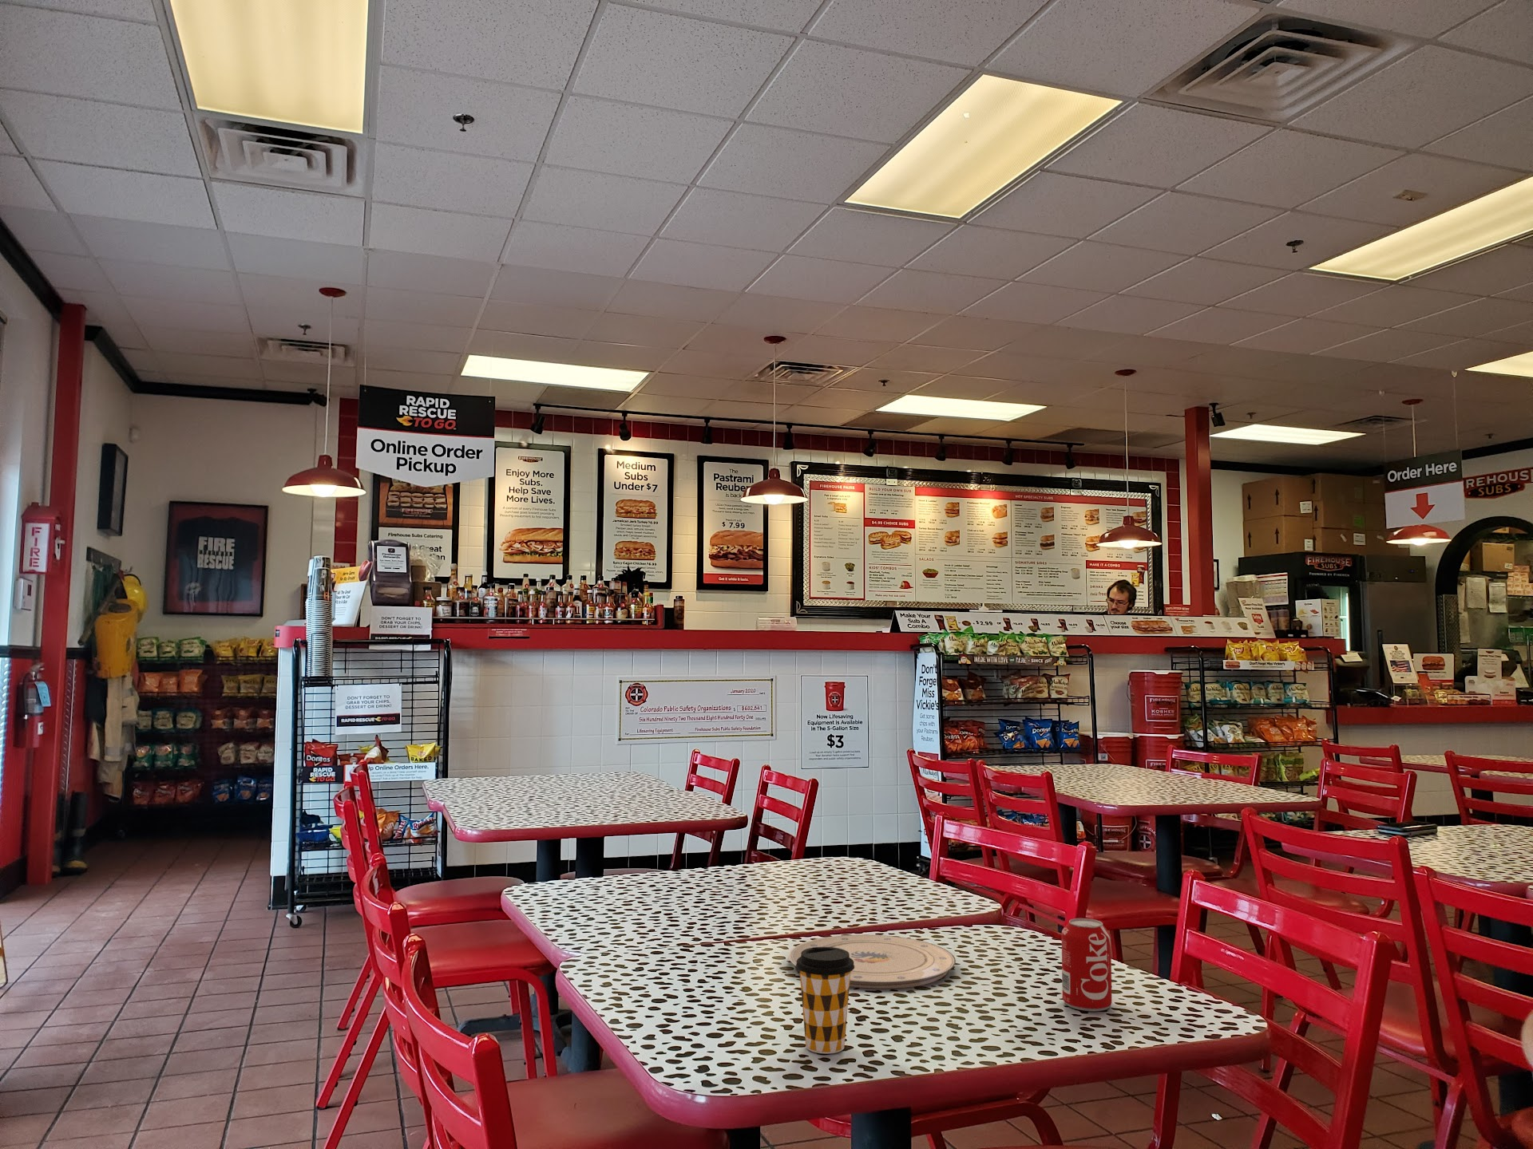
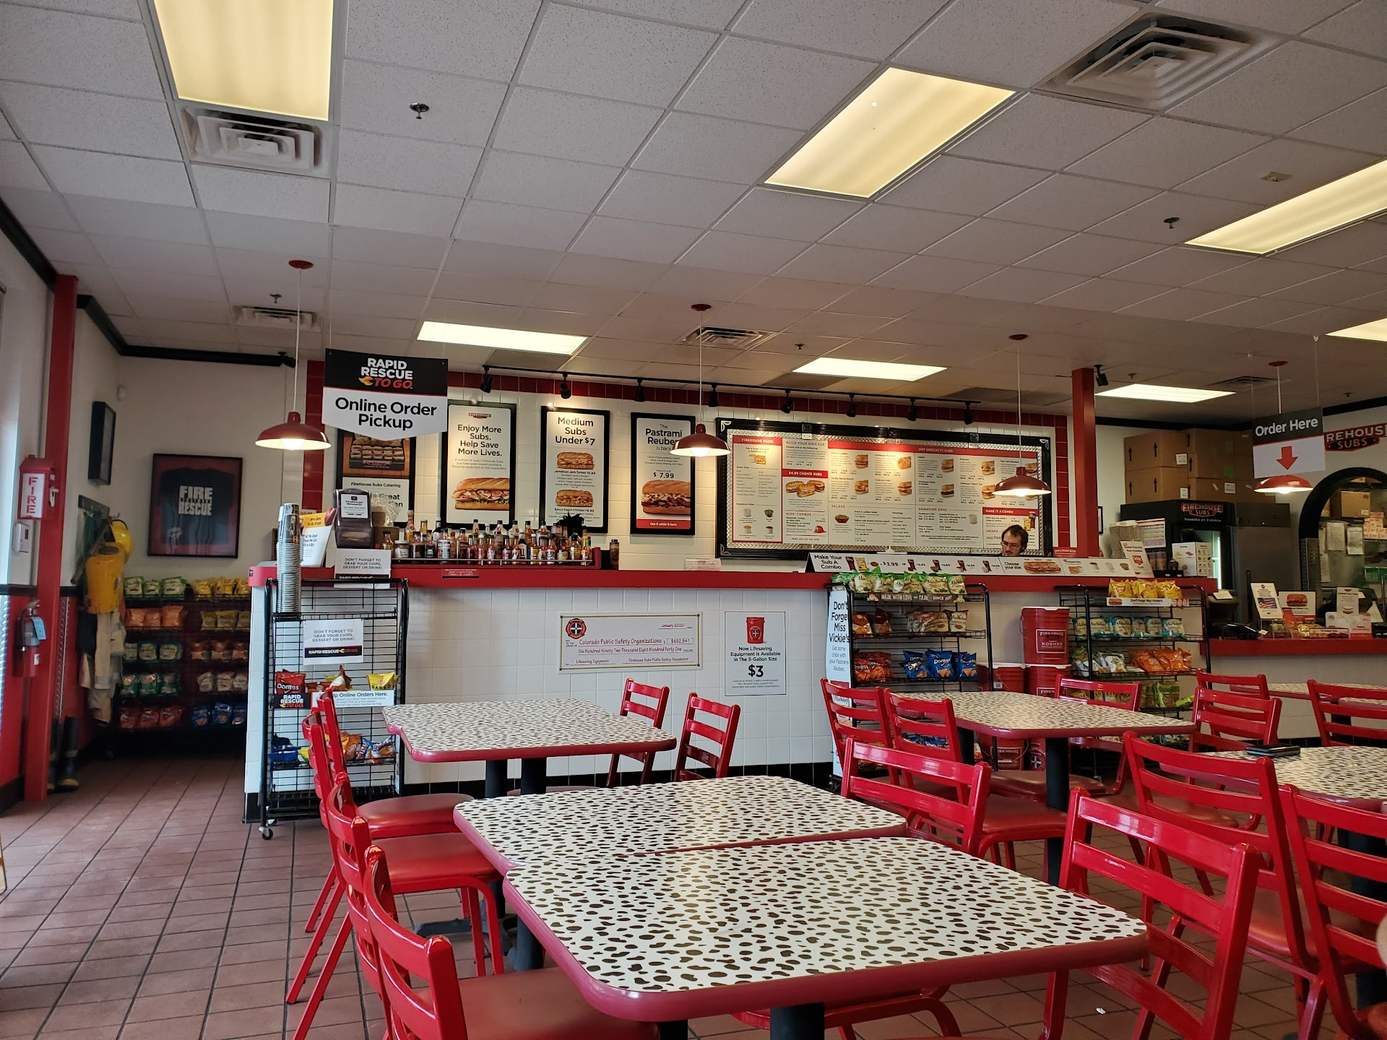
- coffee cup [795,947,855,1054]
- beverage can [1061,917,1113,1011]
- plate [788,934,956,990]
